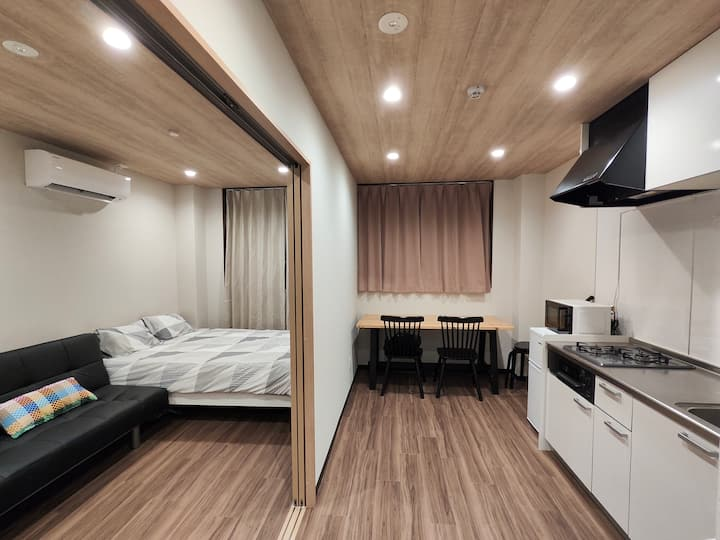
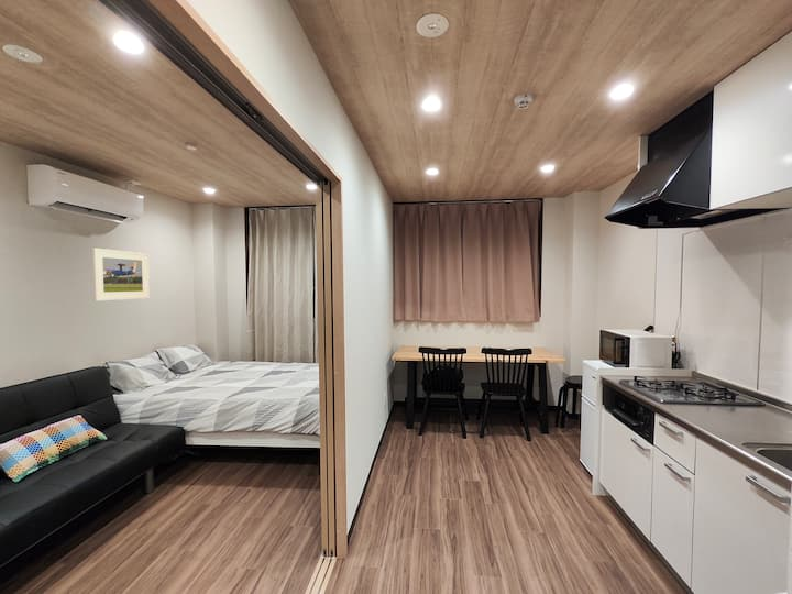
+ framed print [91,246,151,302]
